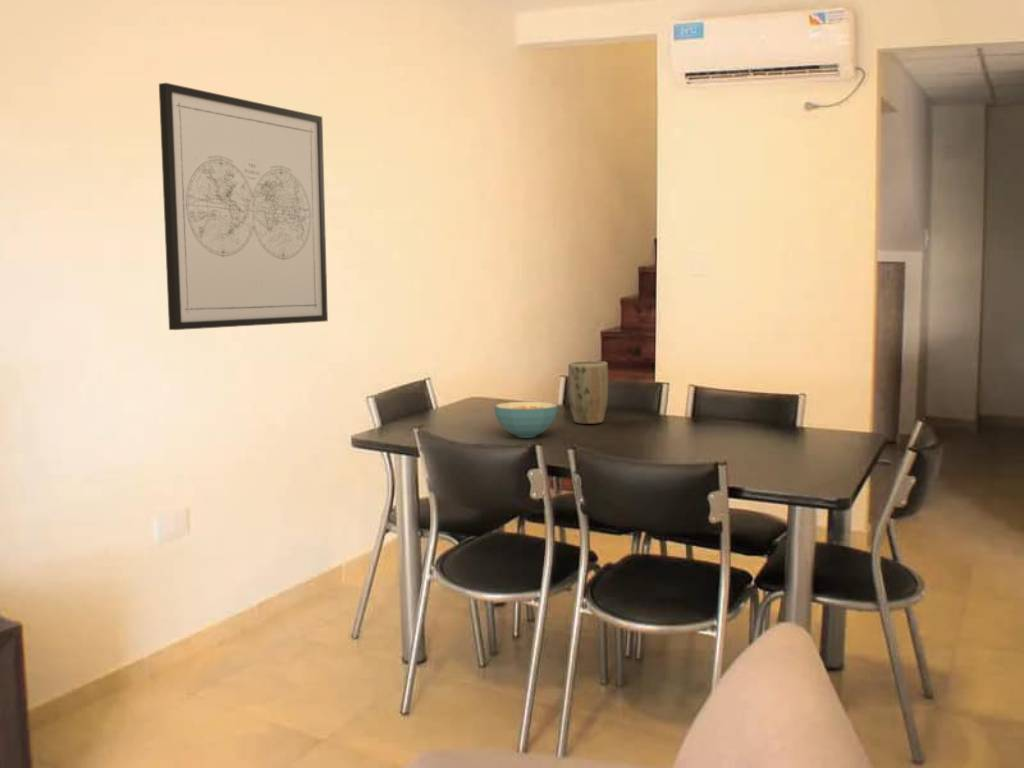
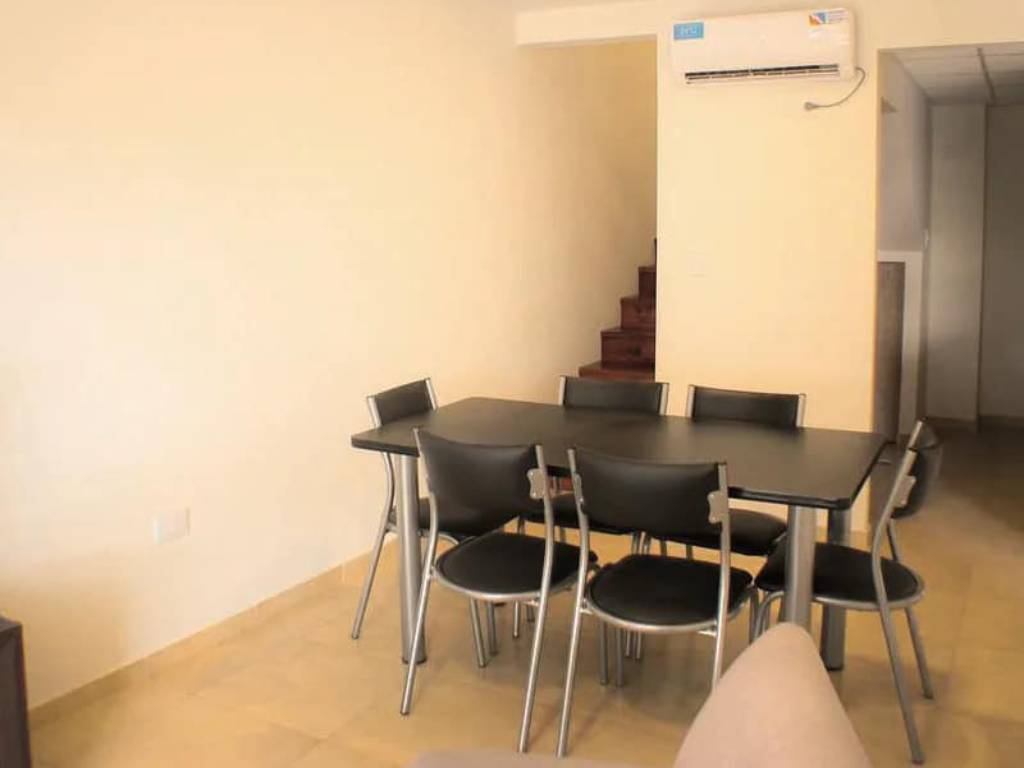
- plant pot [567,360,609,425]
- cereal bowl [493,401,559,439]
- wall art [158,82,329,331]
